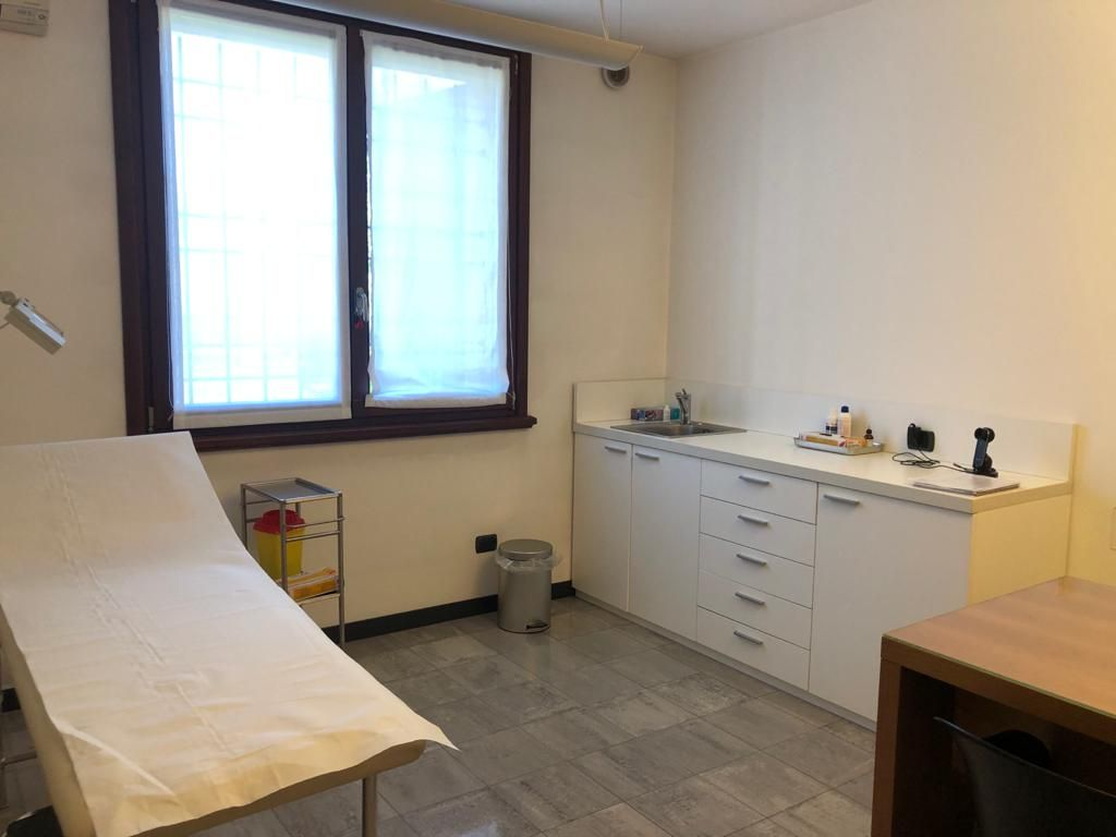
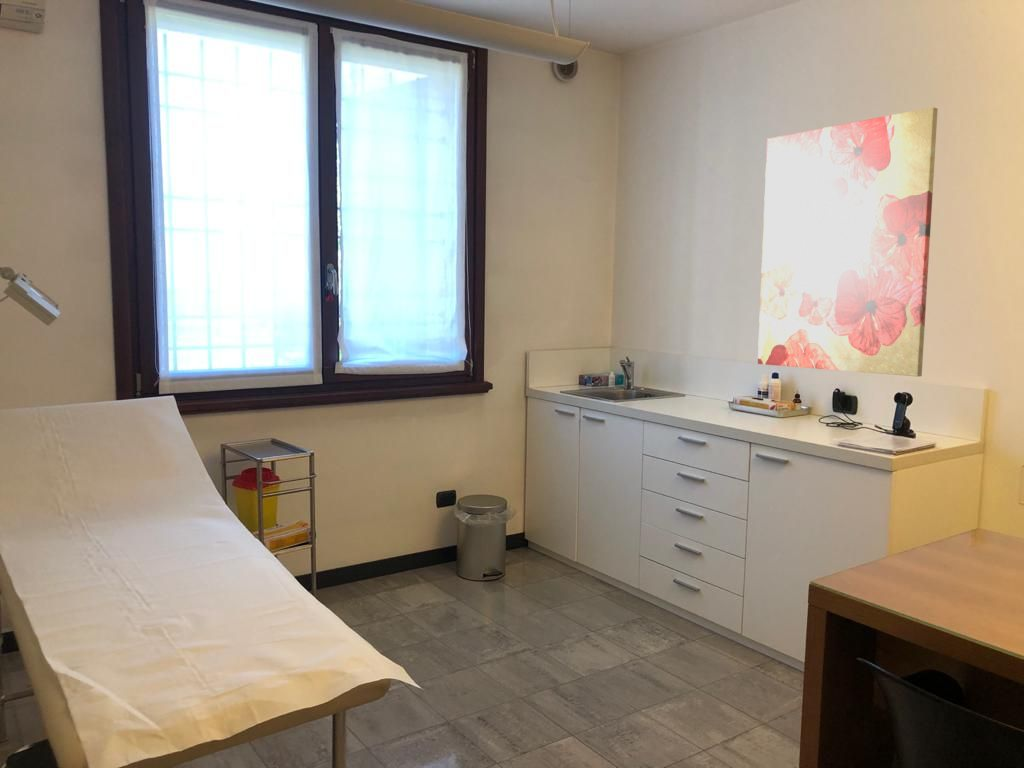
+ wall art [757,106,939,378]
